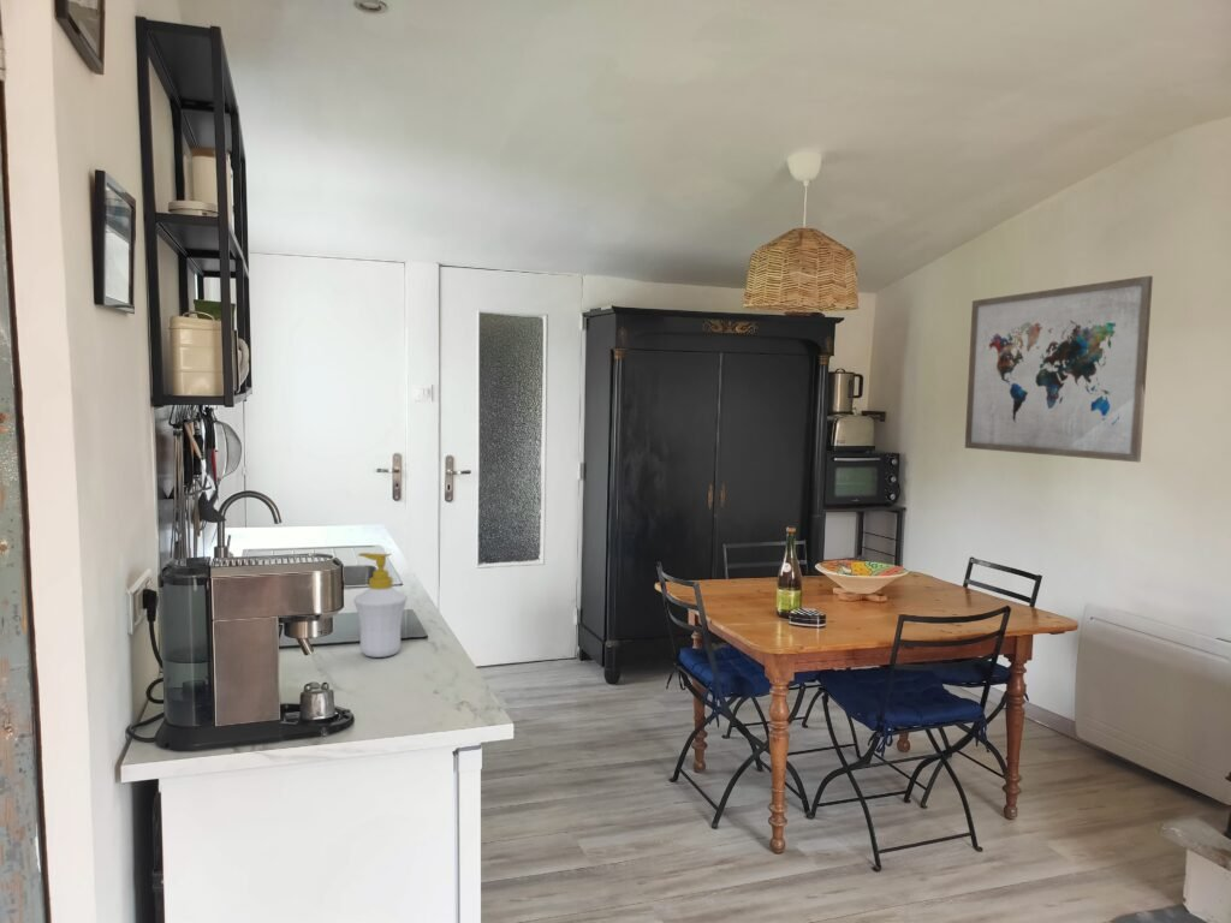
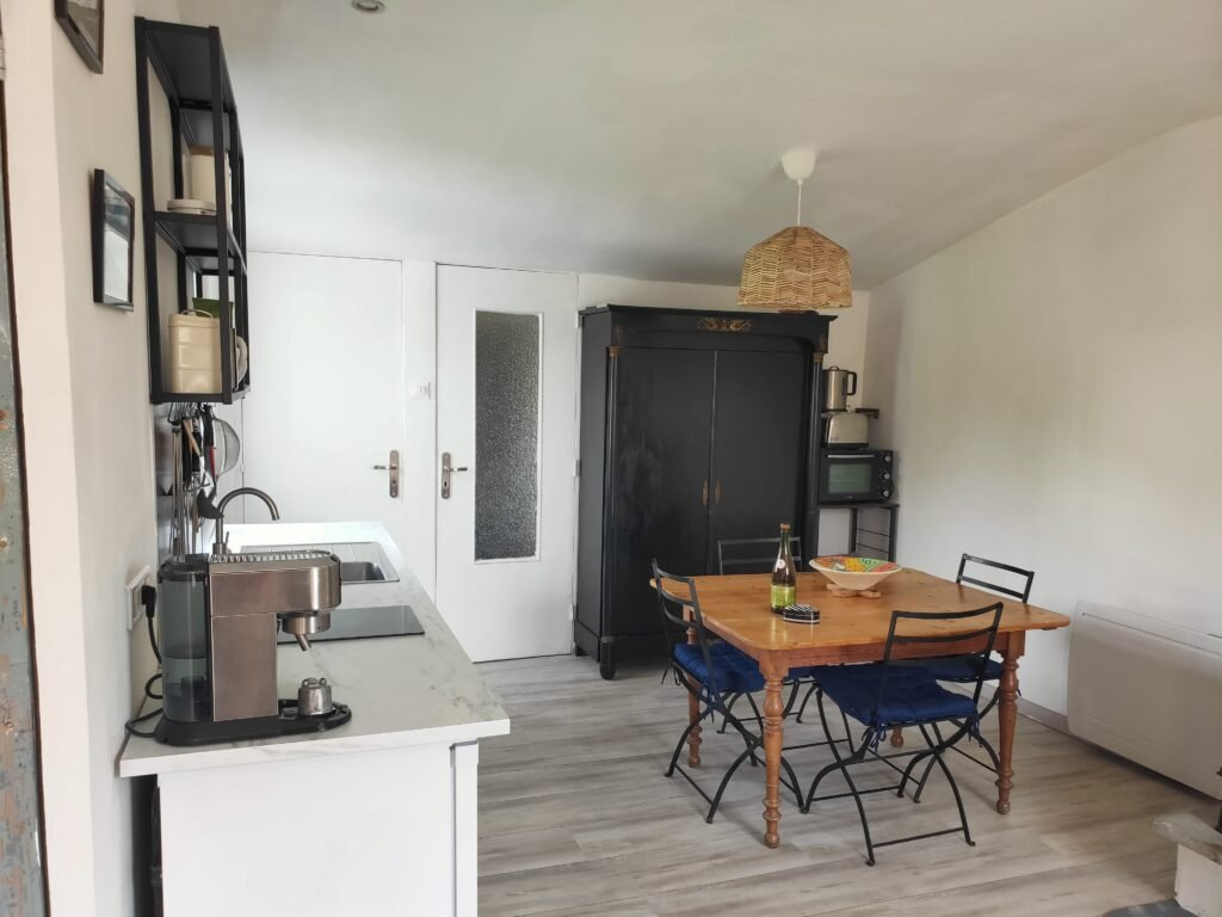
- soap bottle [352,552,409,659]
- wall art [964,275,1154,463]
